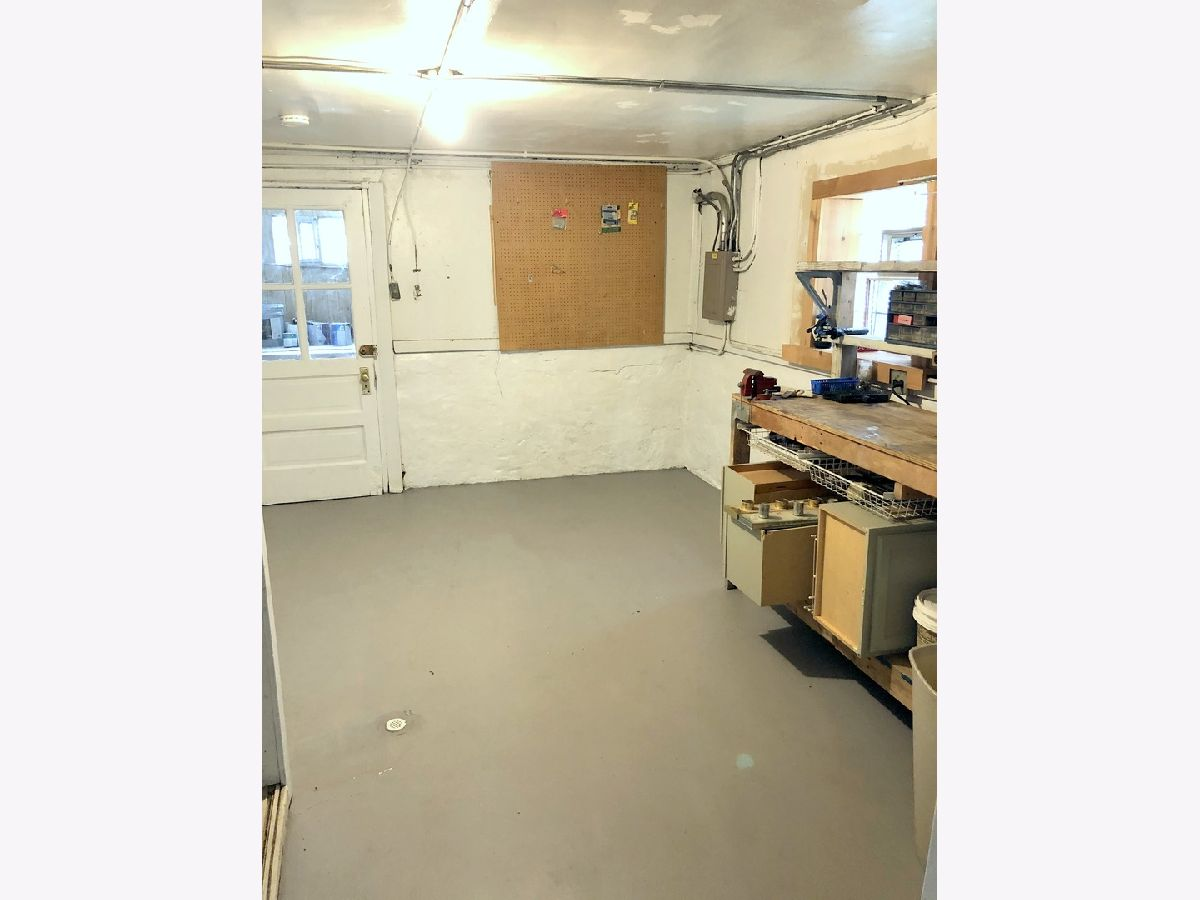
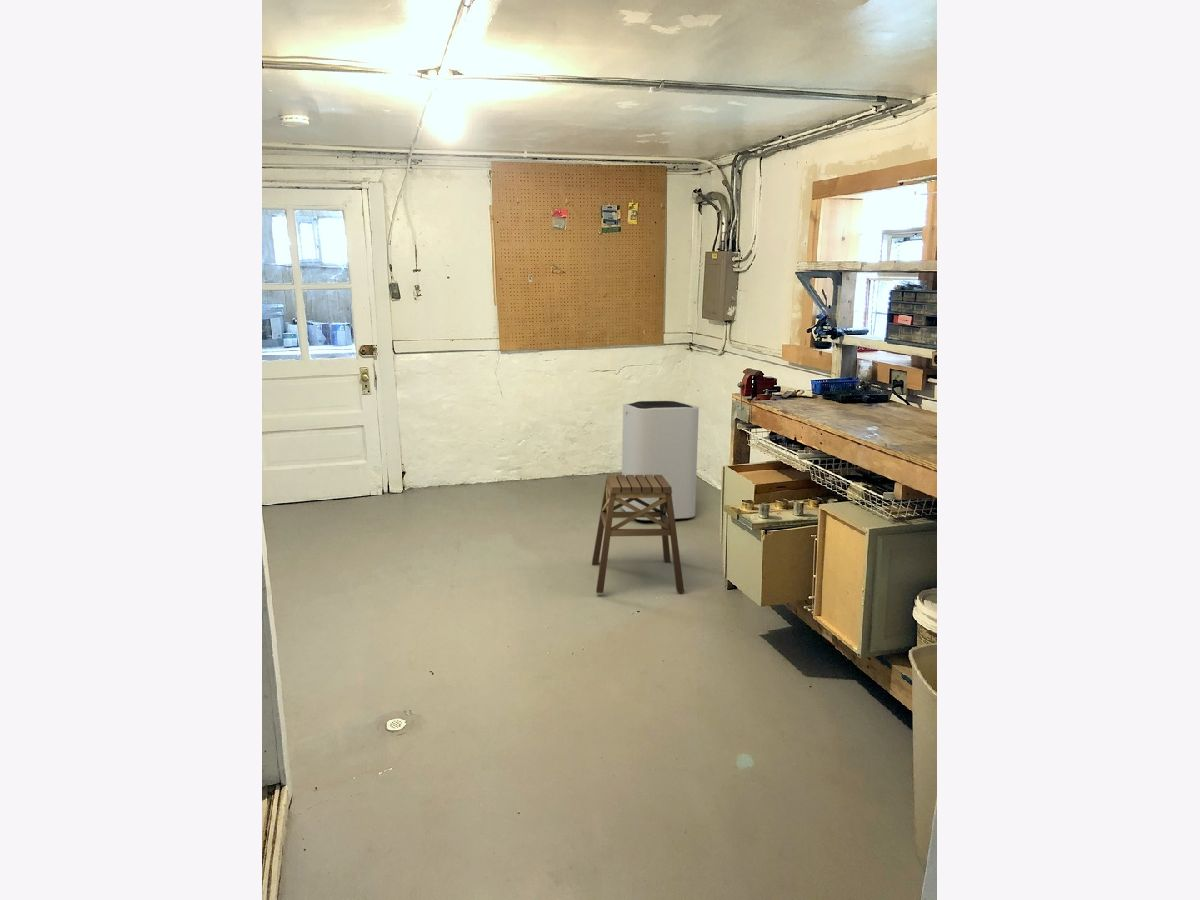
+ stool [591,474,685,594]
+ trash can [621,400,700,522]
